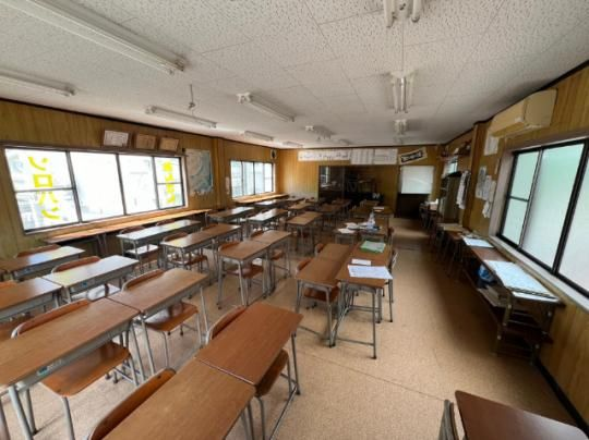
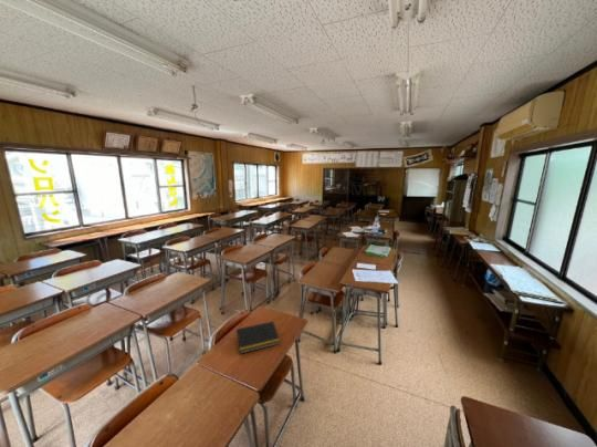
+ notepad [234,320,282,355]
